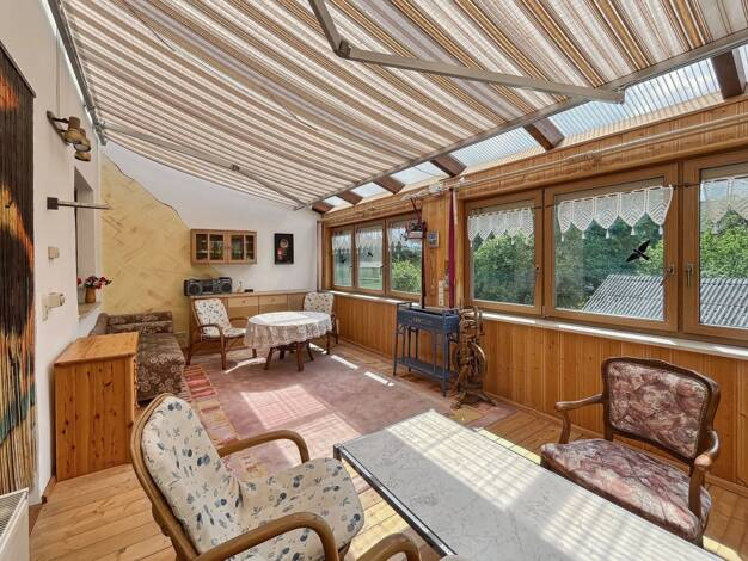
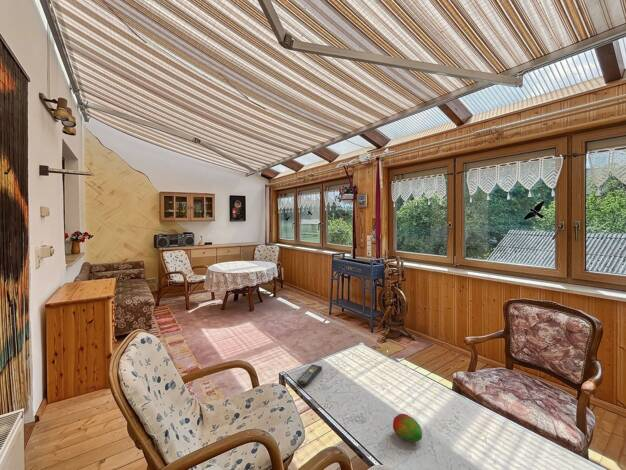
+ fruit [392,413,423,443]
+ remote control [296,363,323,387]
